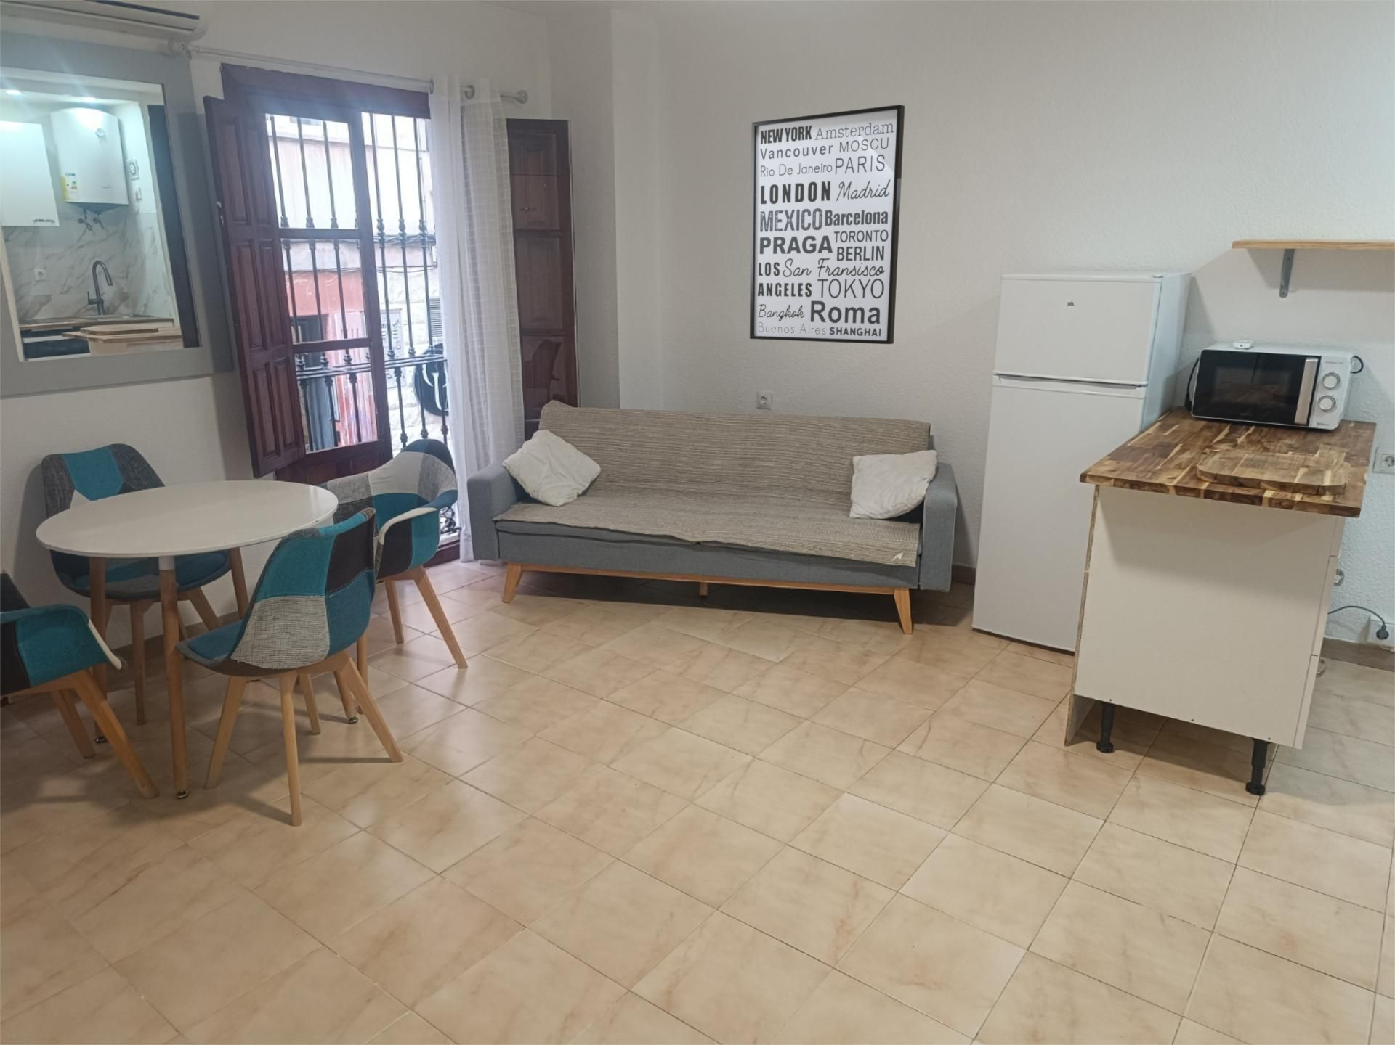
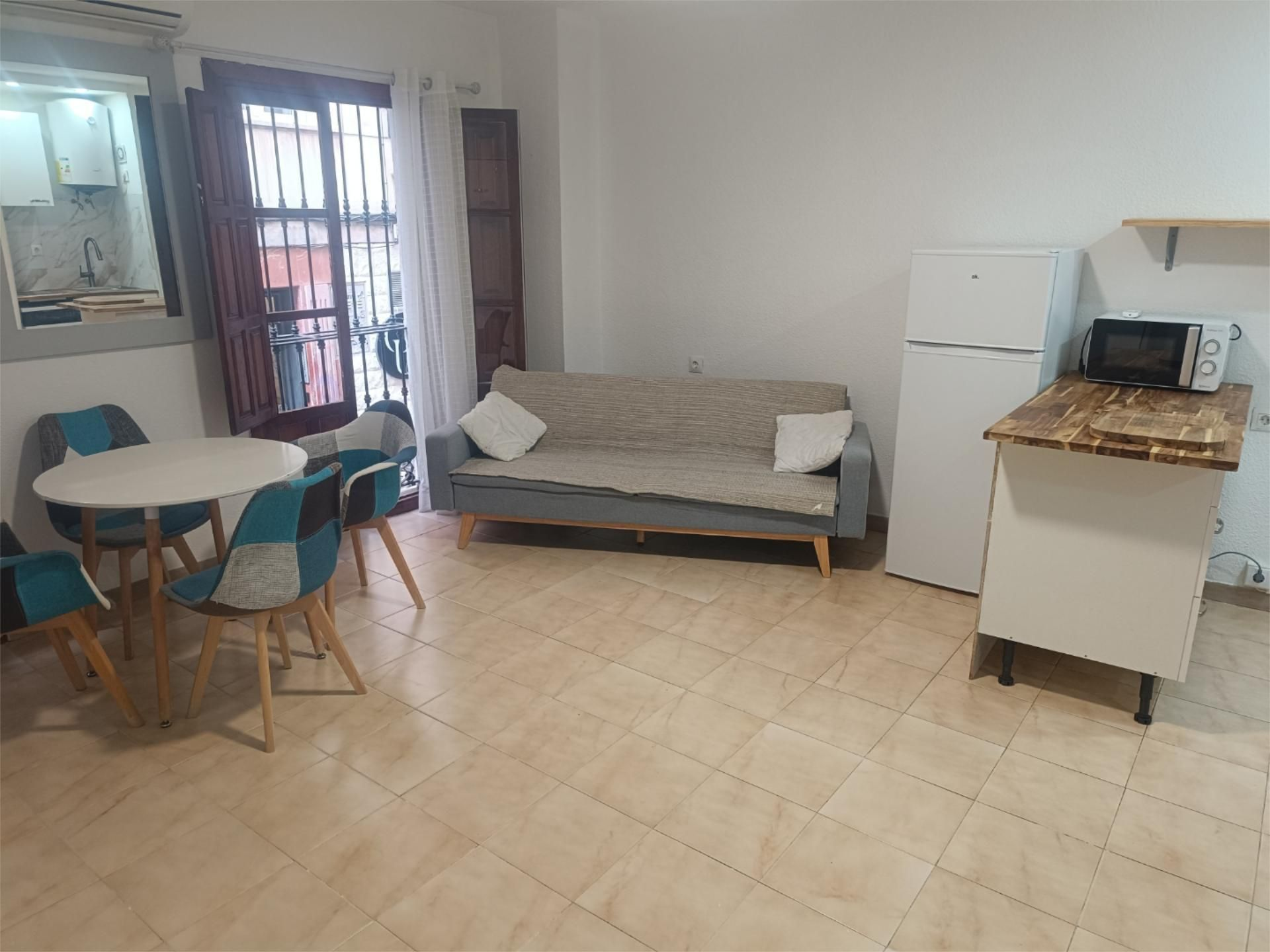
- wall art [749,104,905,345]
